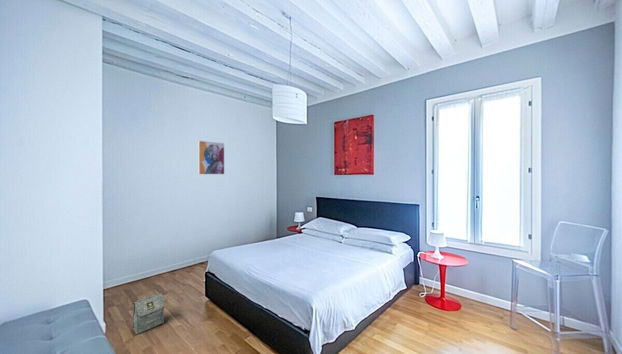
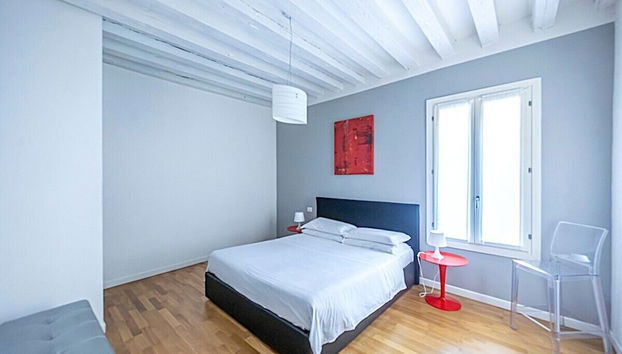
- wall art [197,139,226,176]
- bag [132,292,165,335]
